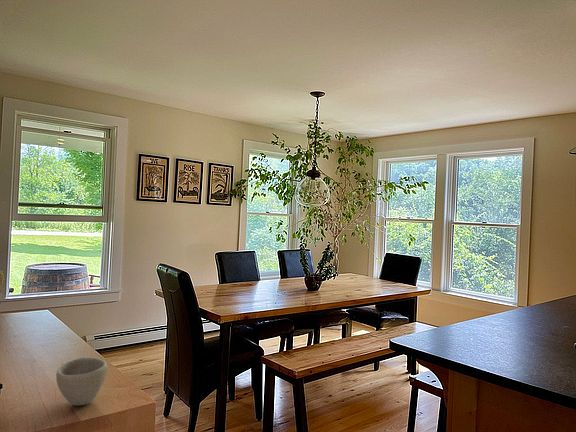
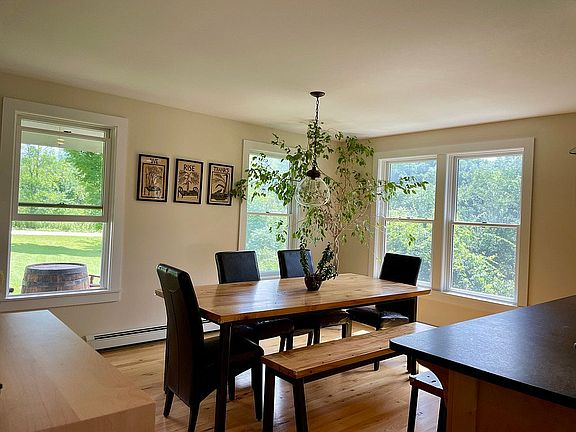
- cup [55,356,108,407]
